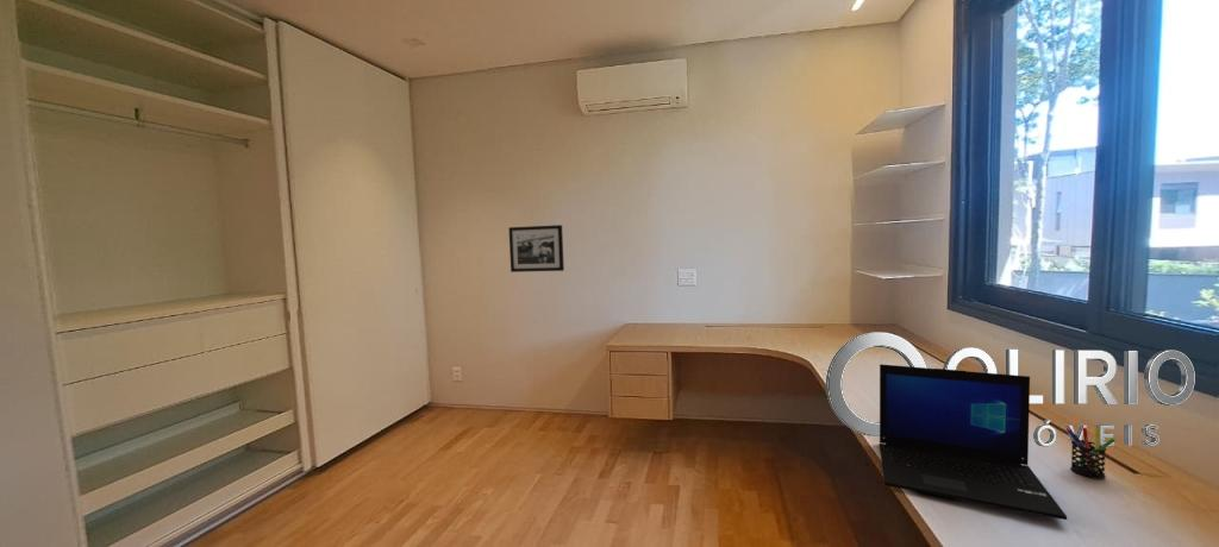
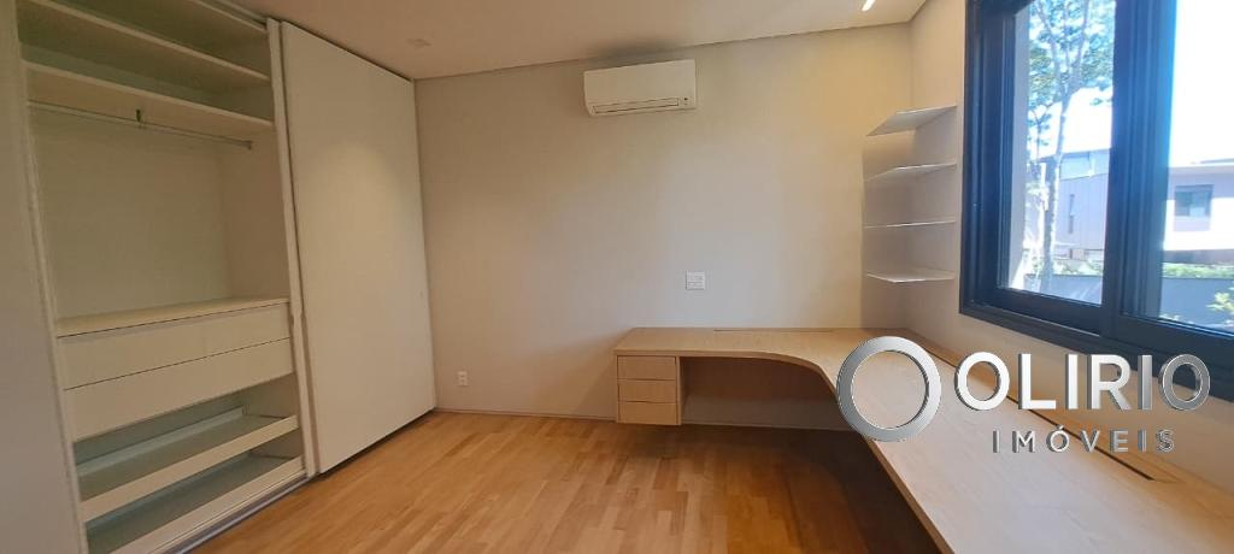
- pen holder [1065,426,1117,479]
- picture frame [507,224,565,274]
- laptop [879,364,1068,521]
